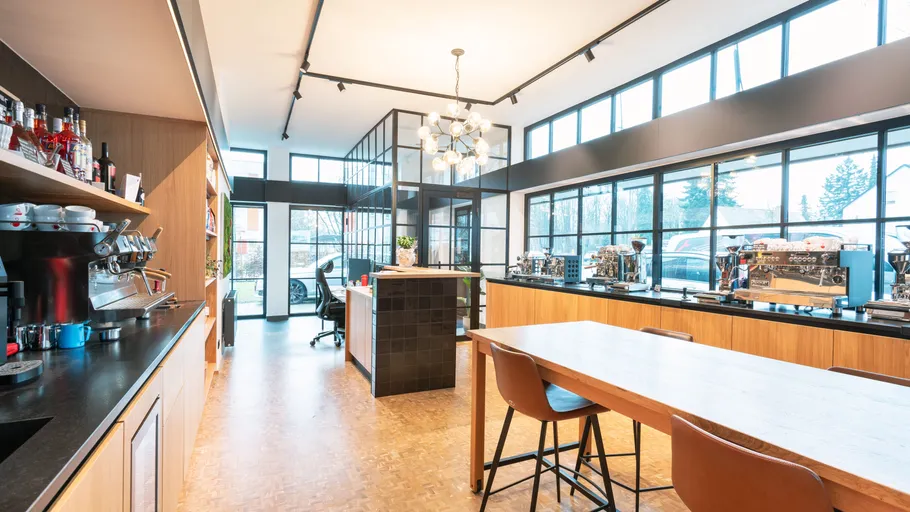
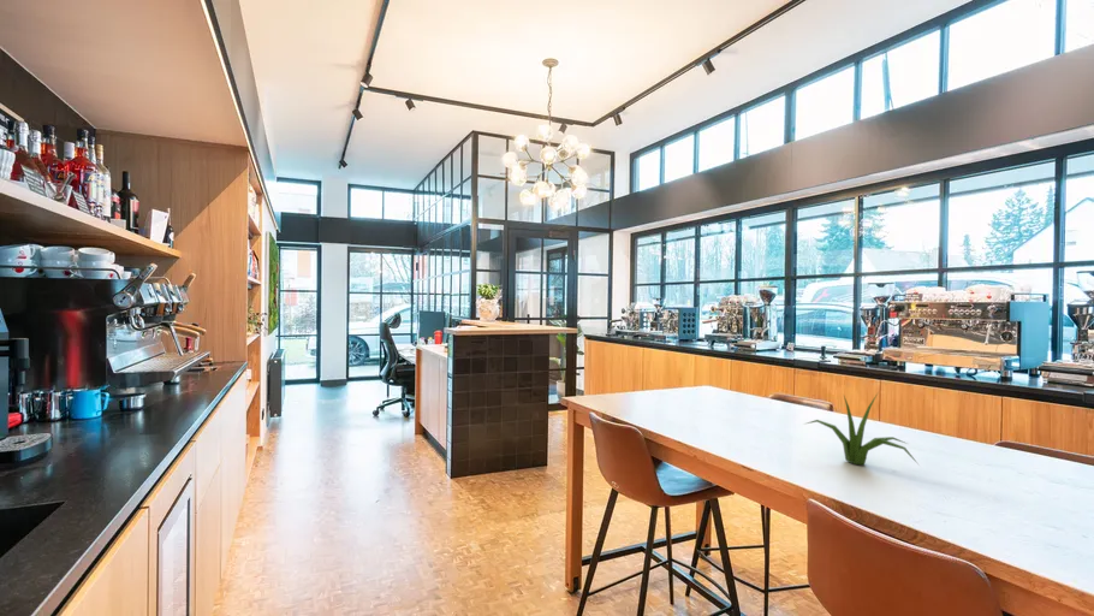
+ plant [802,392,921,467]
